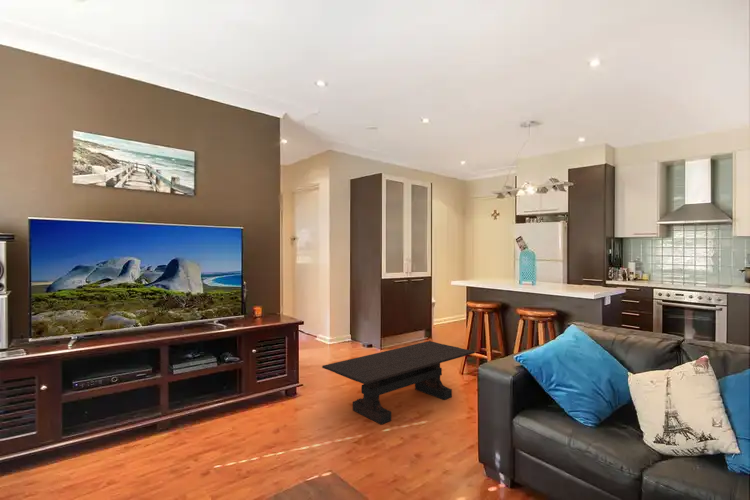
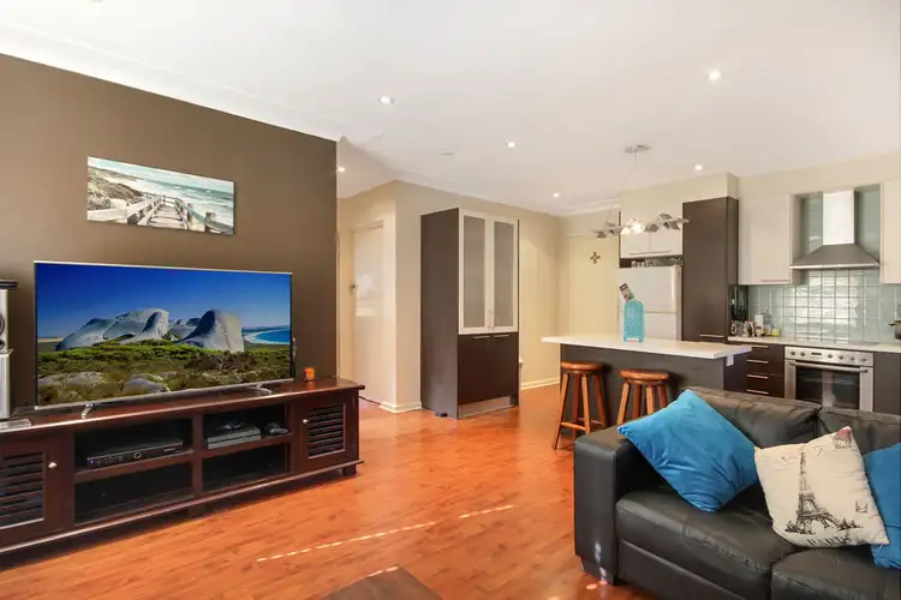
- coffee table [321,340,476,425]
